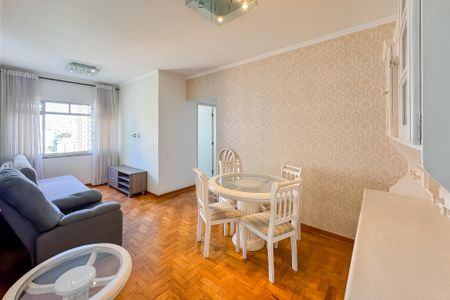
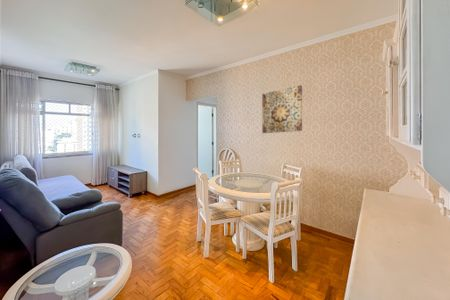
+ wall art [261,84,303,134]
